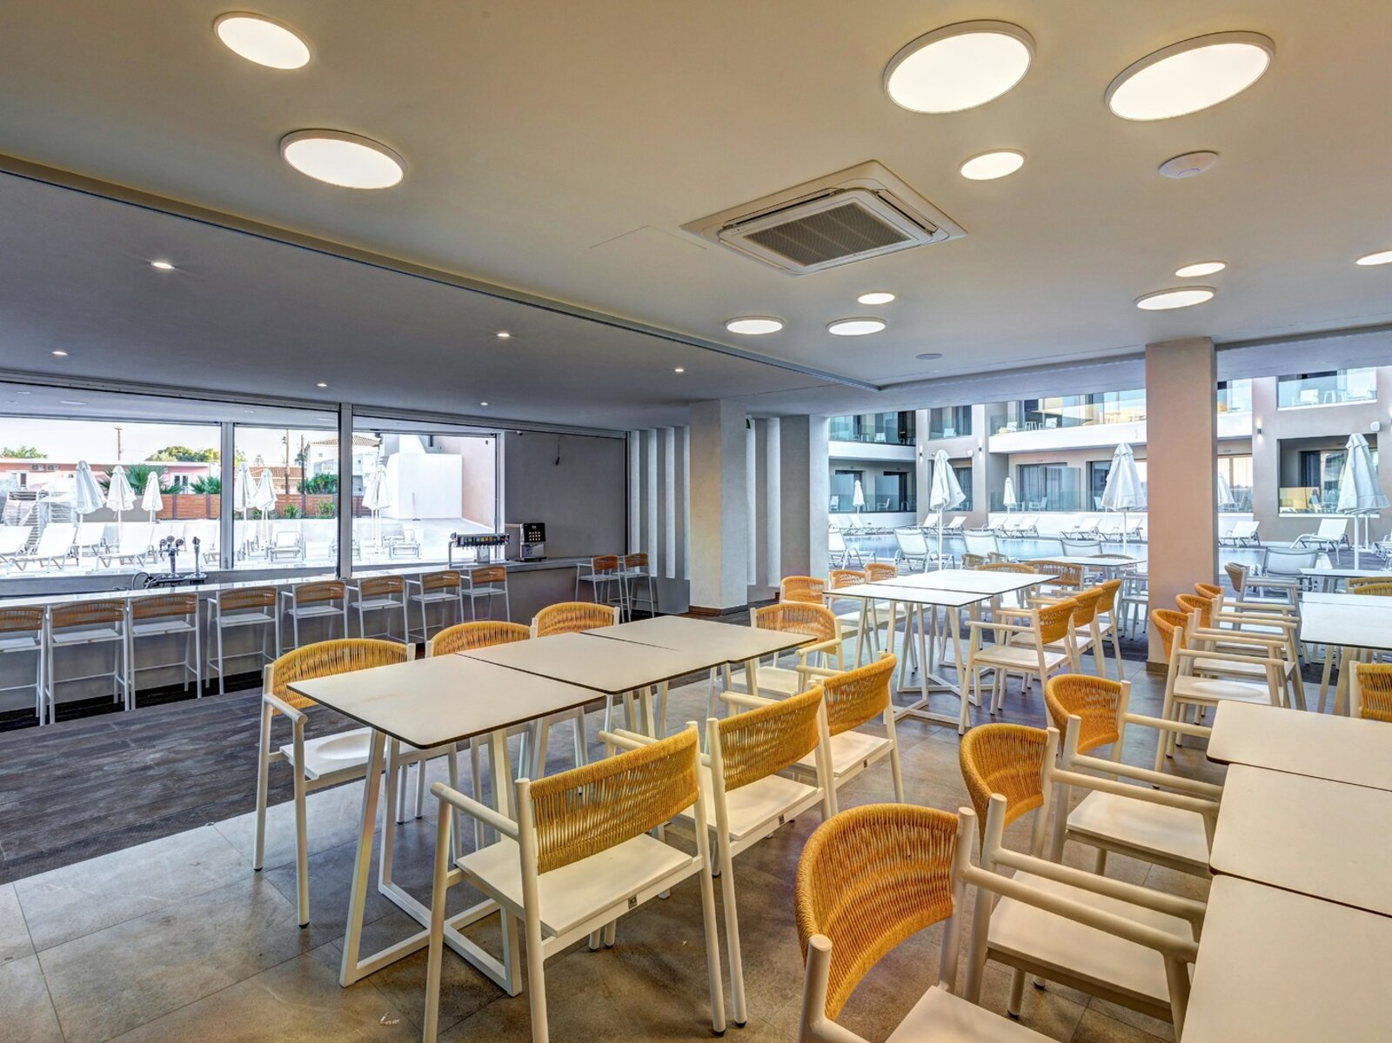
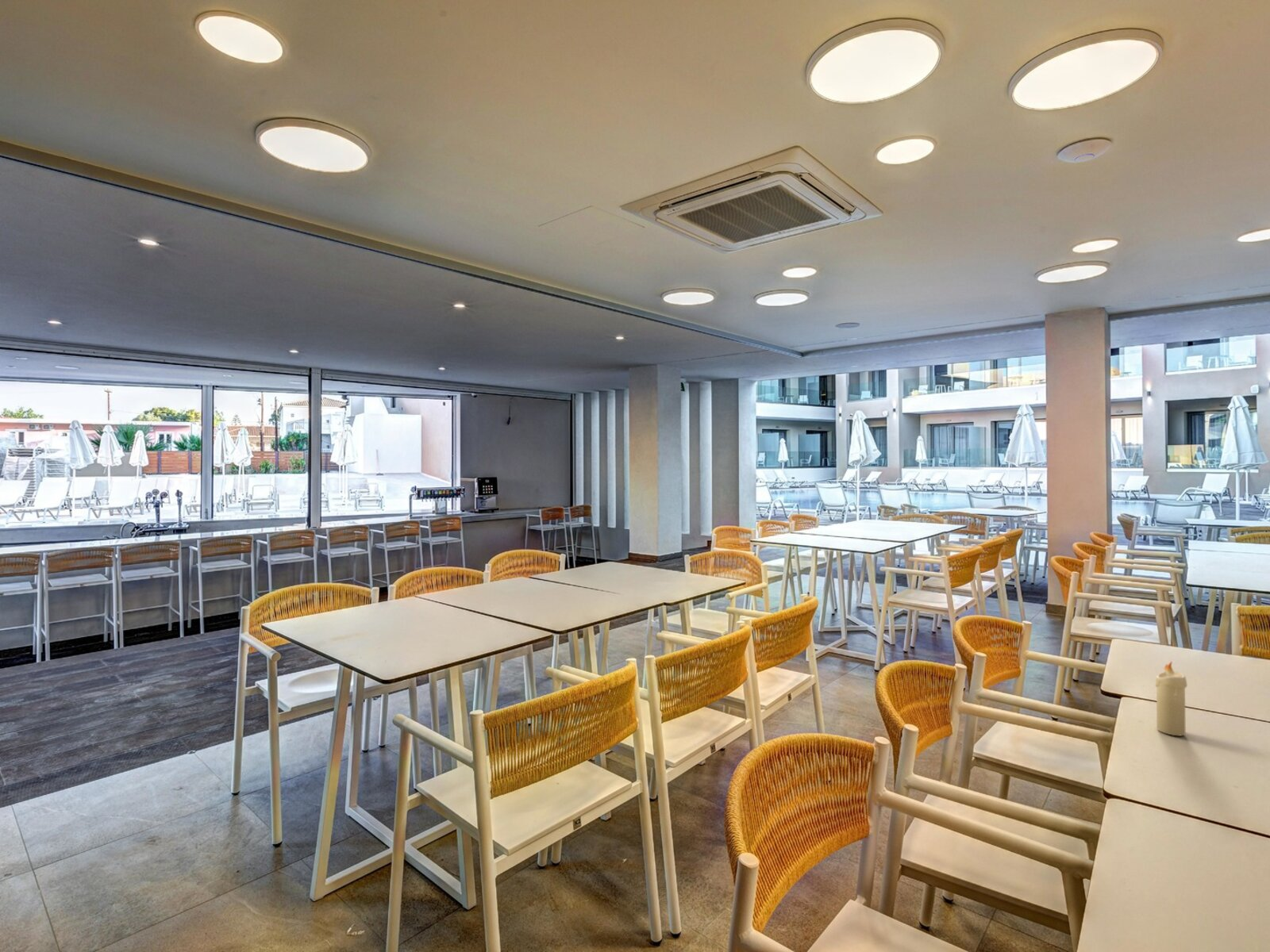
+ candle [1154,661,1188,736]
